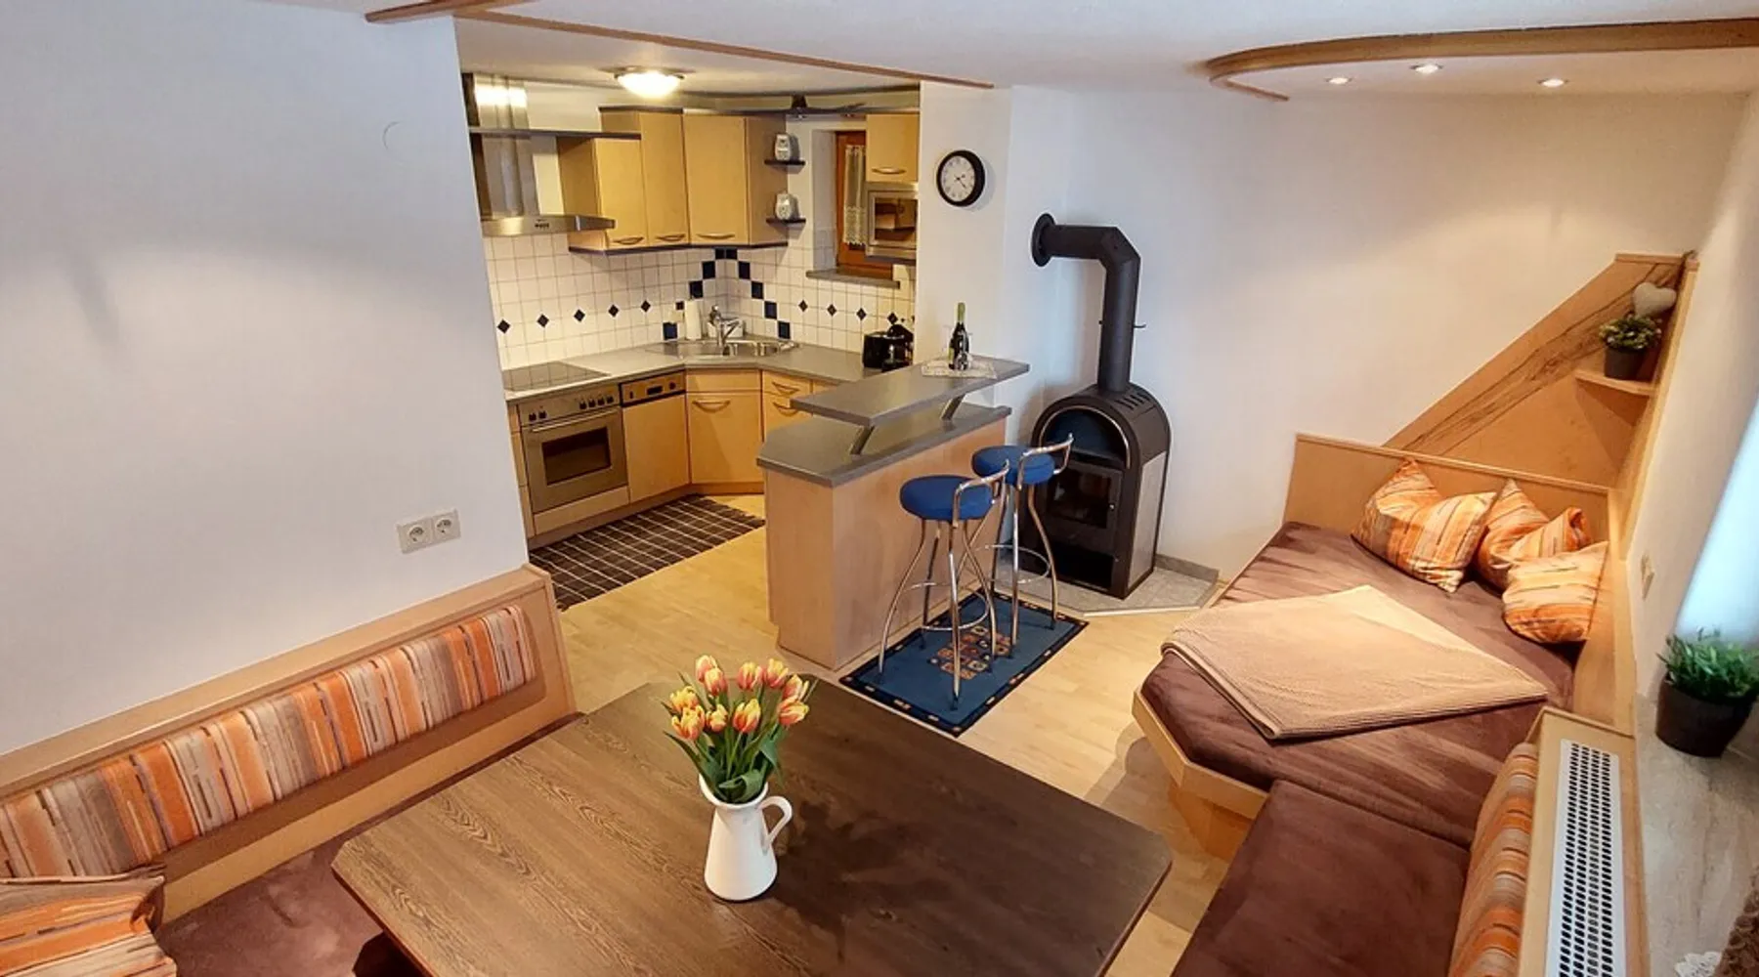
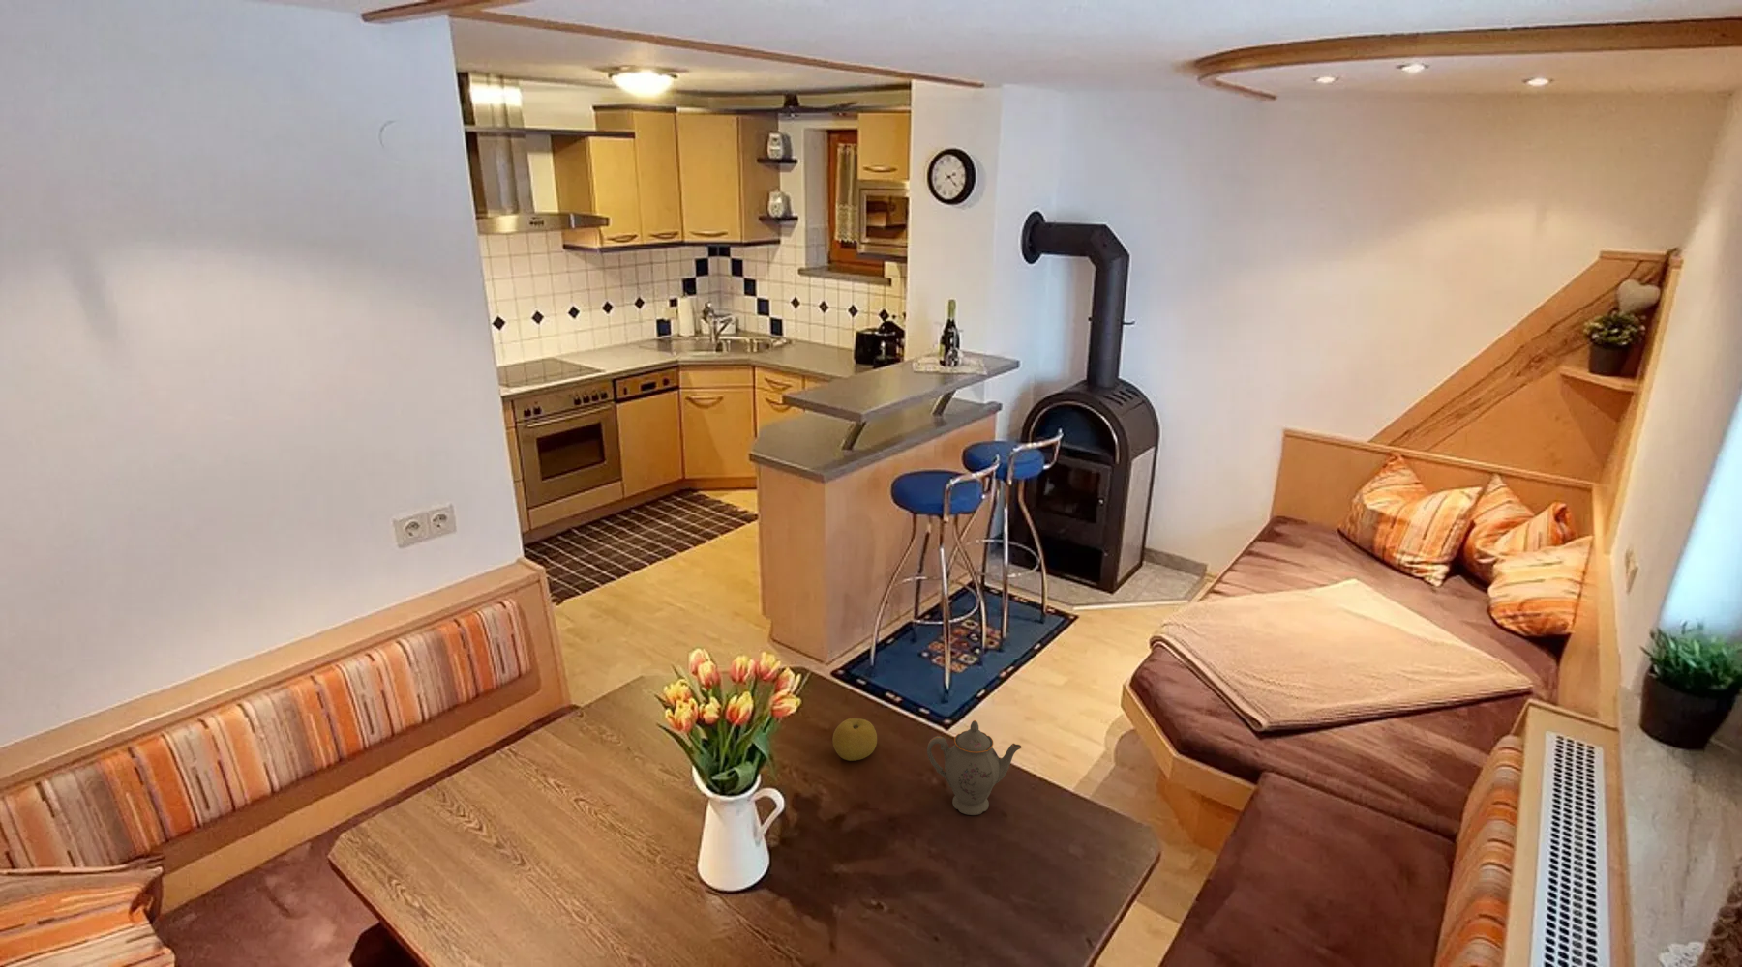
+ fruit [832,718,878,762]
+ chinaware [926,719,1024,816]
